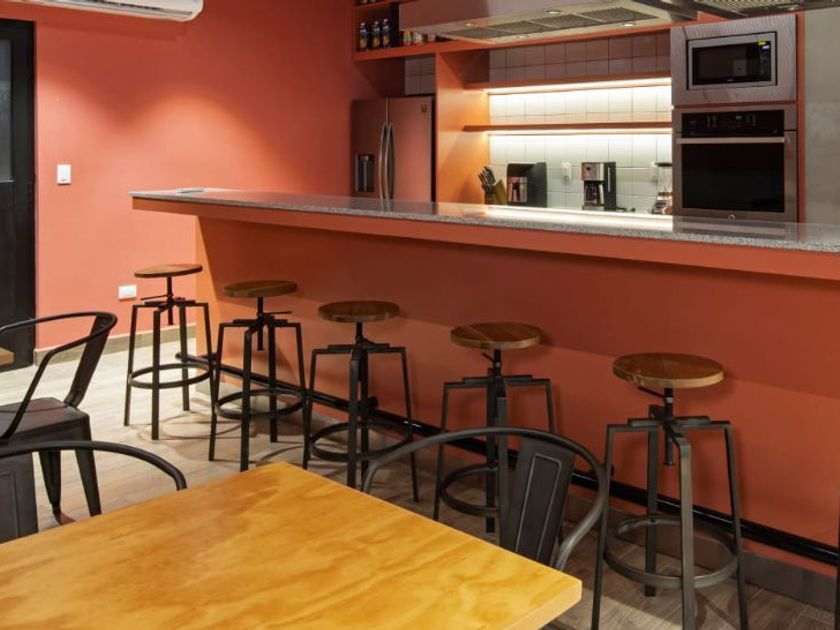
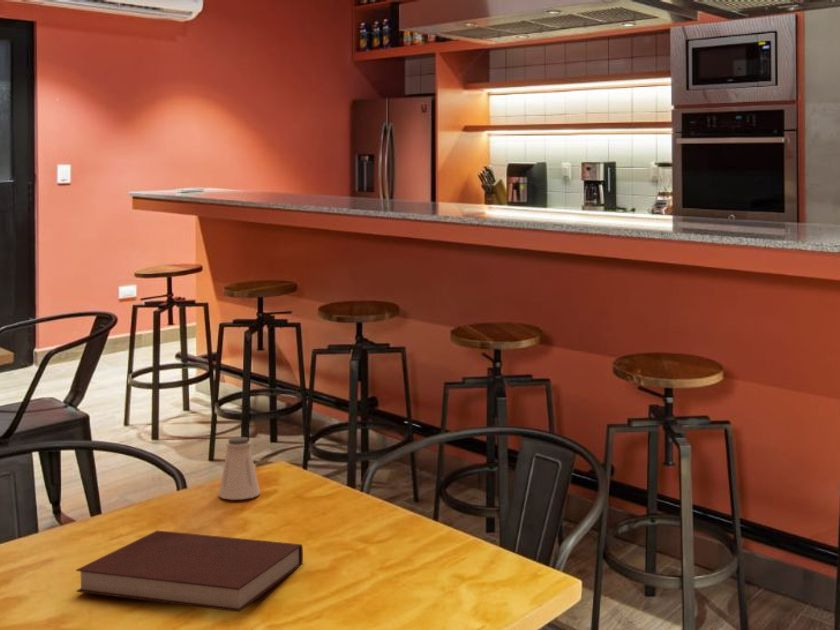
+ saltshaker [218,436,261,501]
+ notebook [75,530,304,613]
